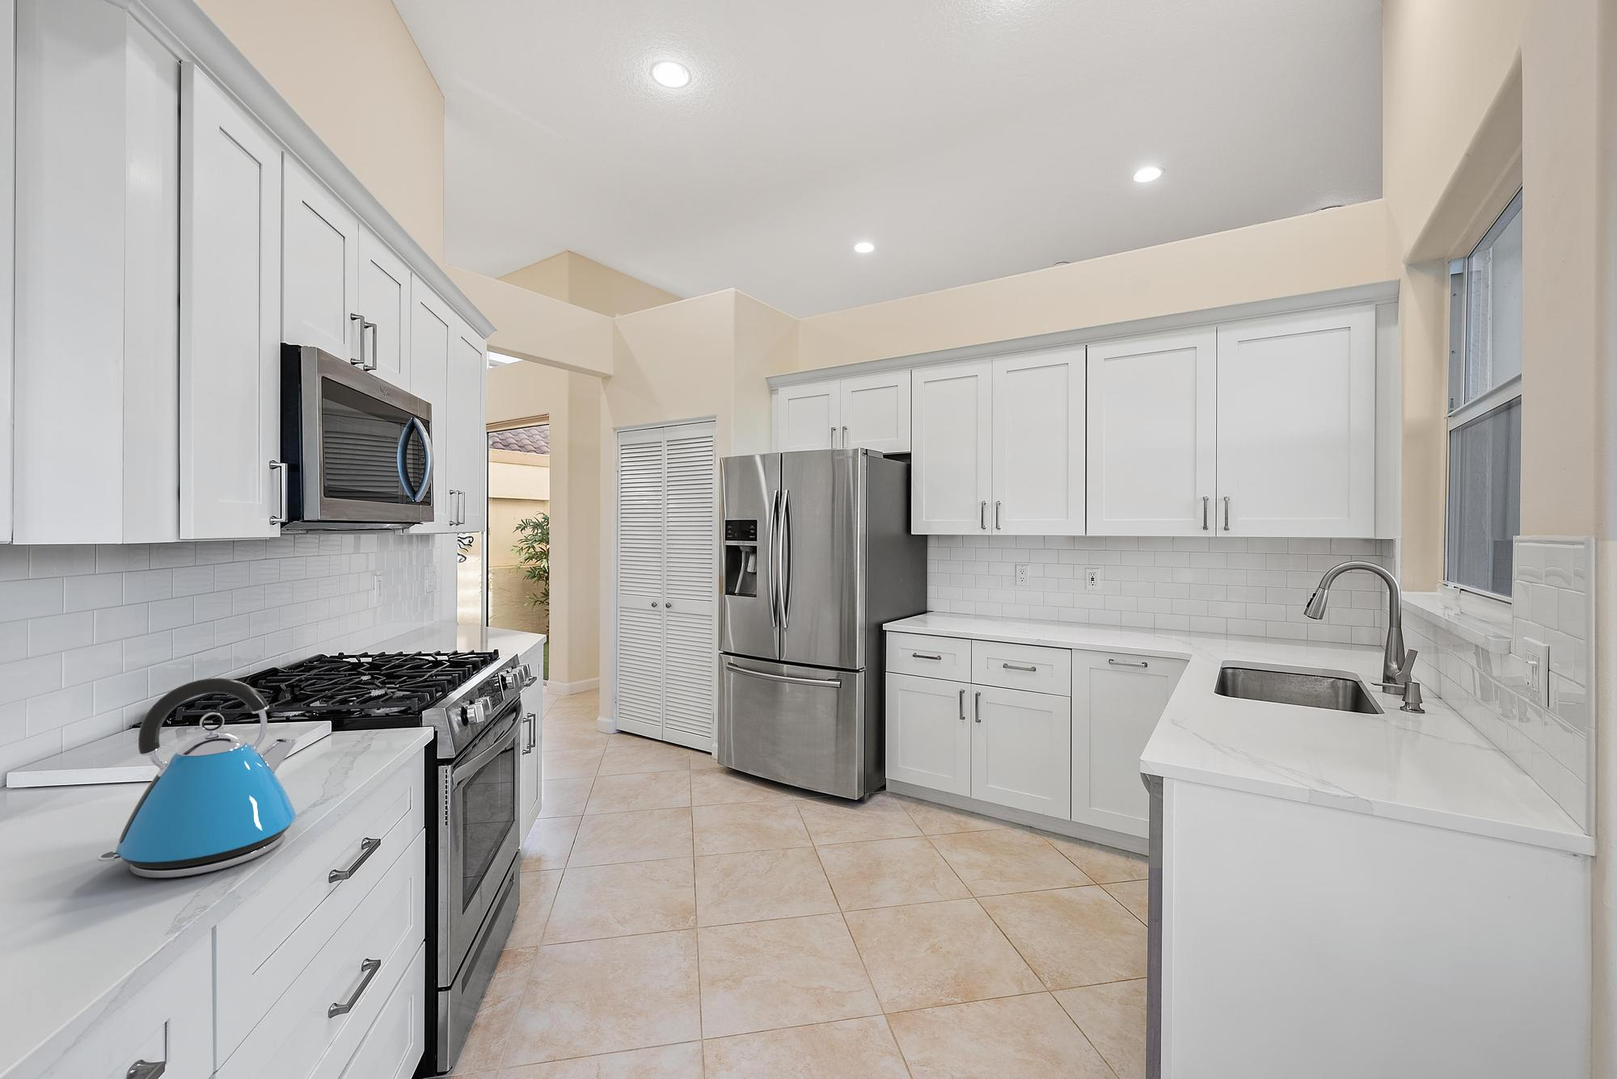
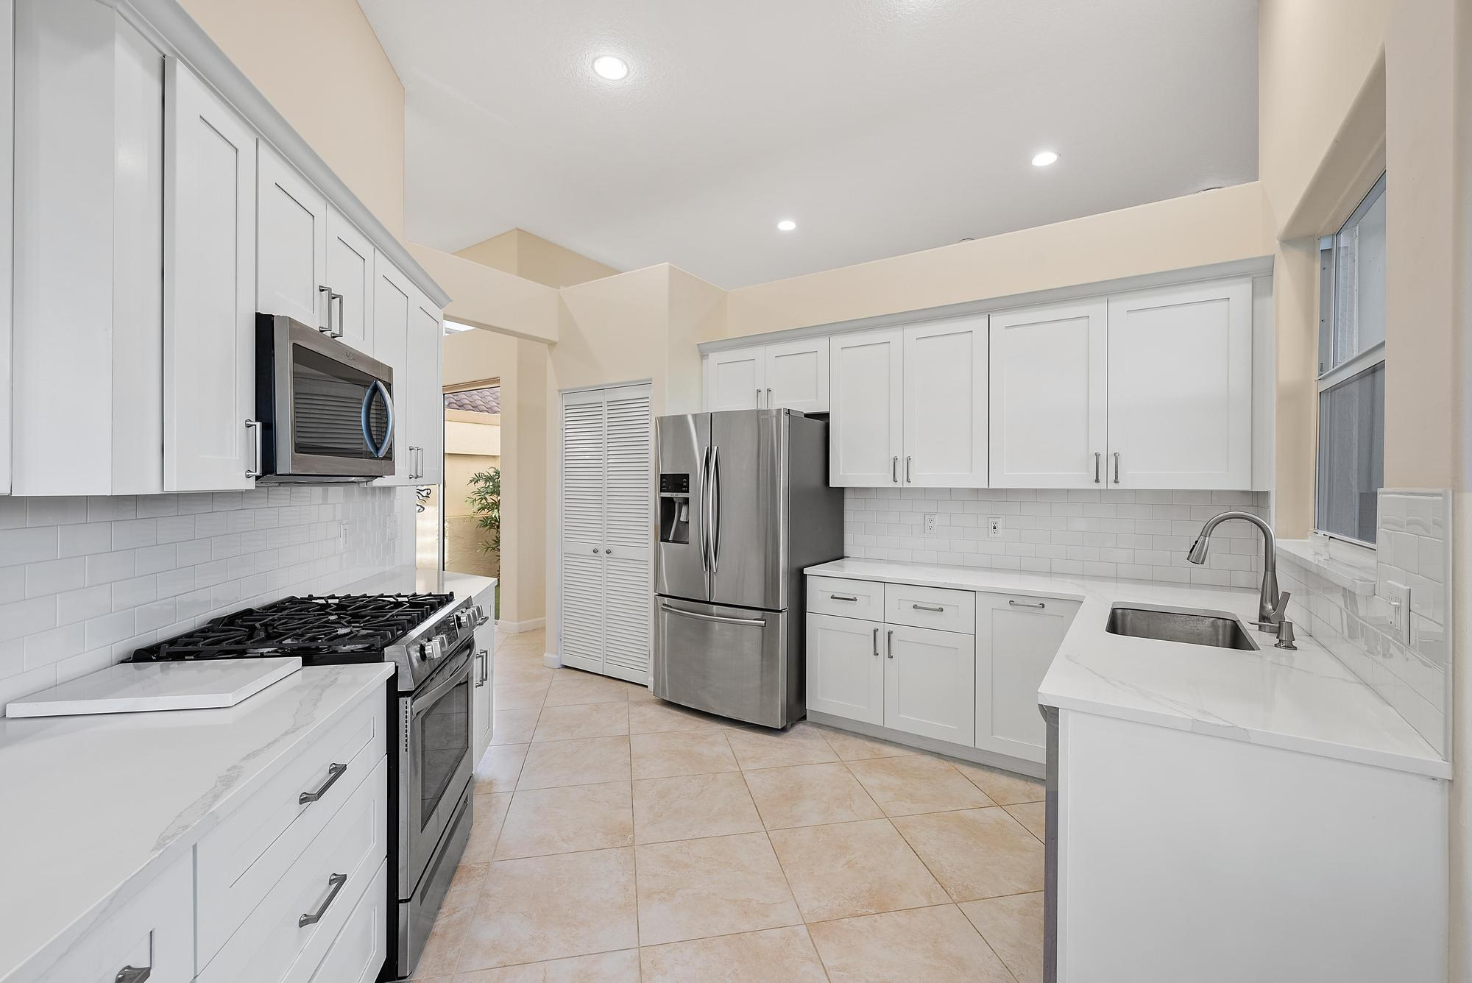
- kettle [98,678,299,879]
